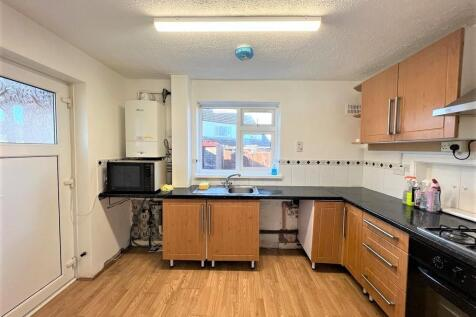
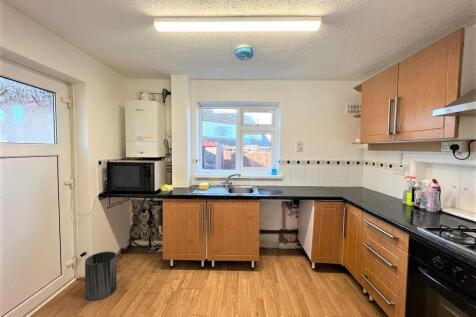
+ trash can [84,250,118,301]
